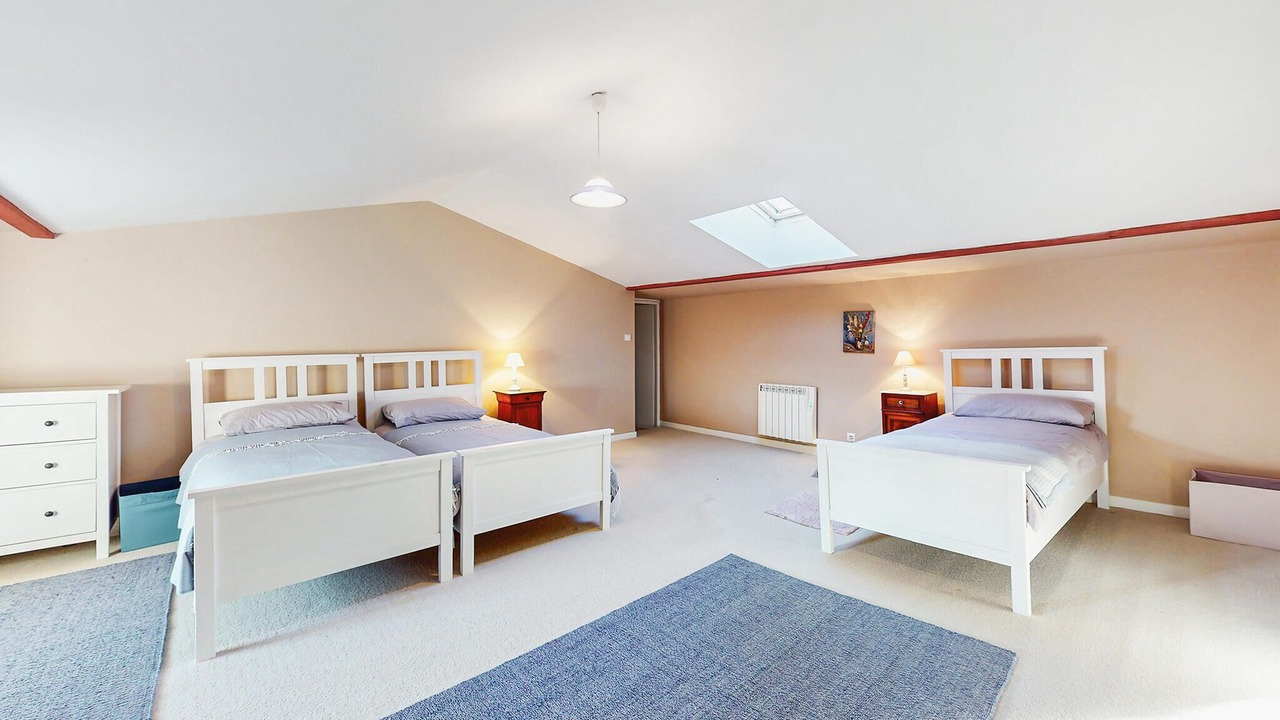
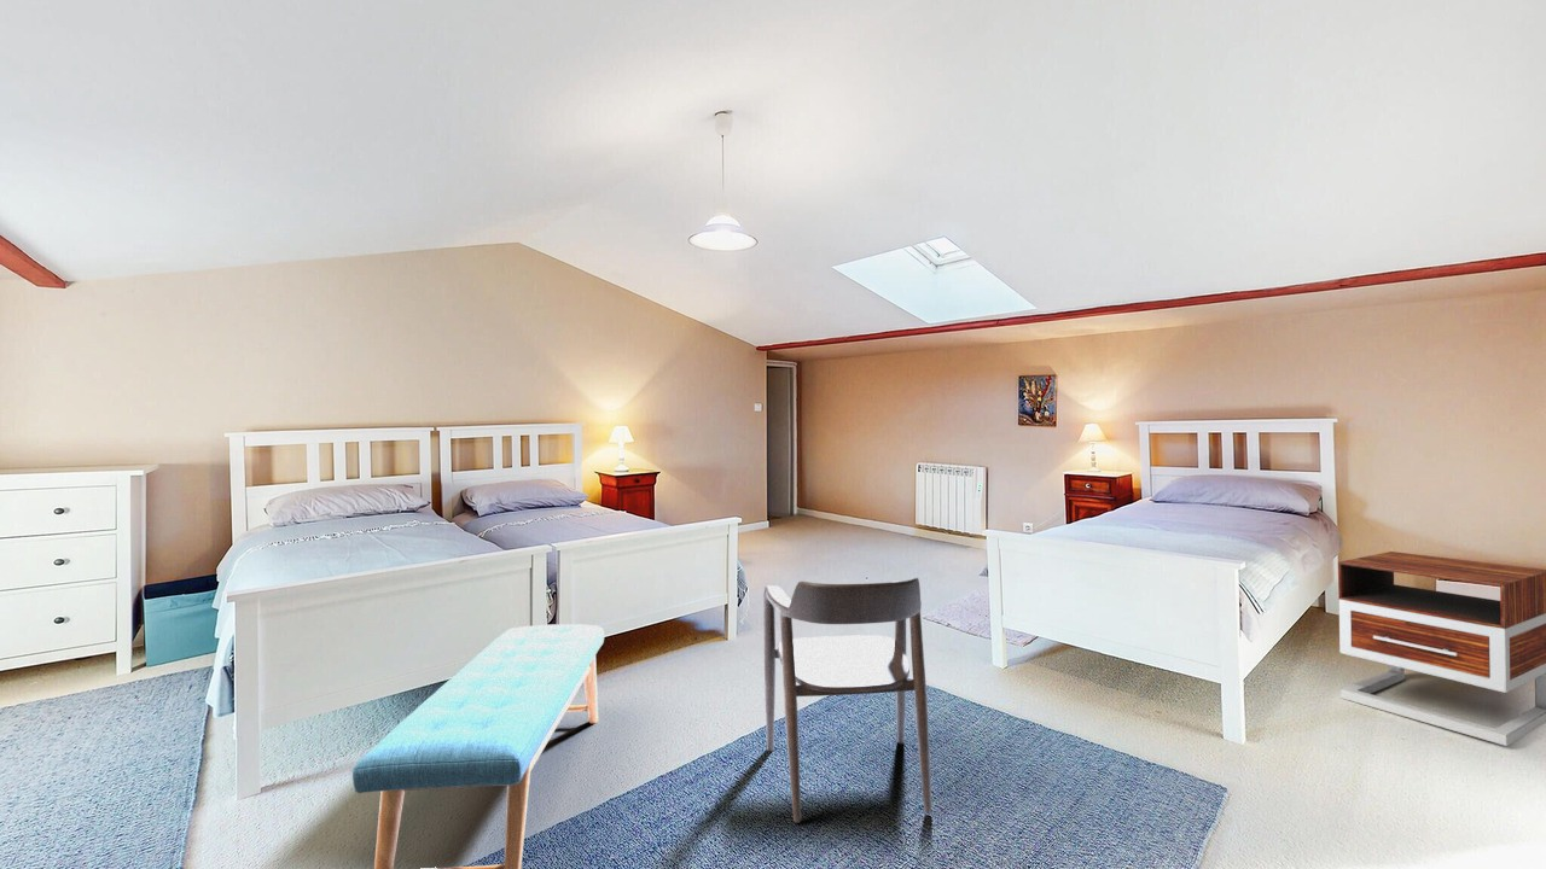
+ armchair [762,576,932,824]
+ nightstand [1337,550,1546,747]
+ bench [351,623,605,869]
